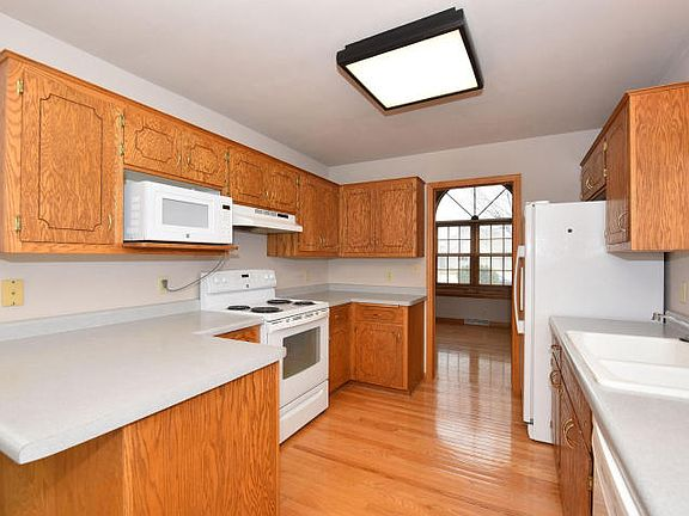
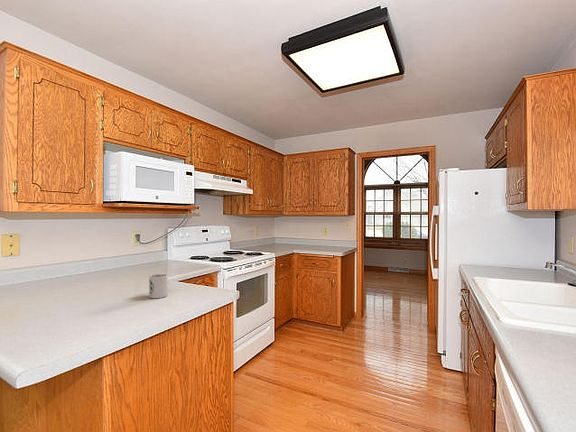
+ mug [148,273,169,299]
